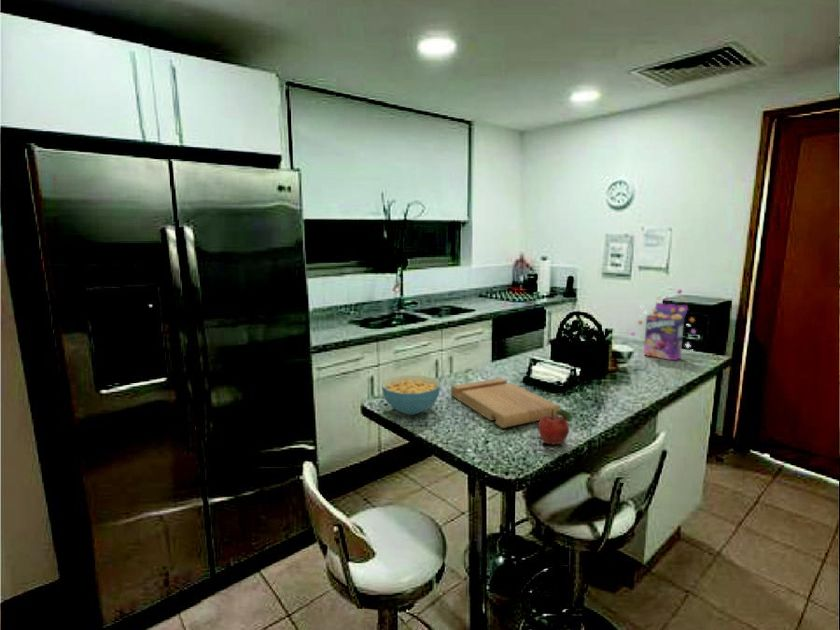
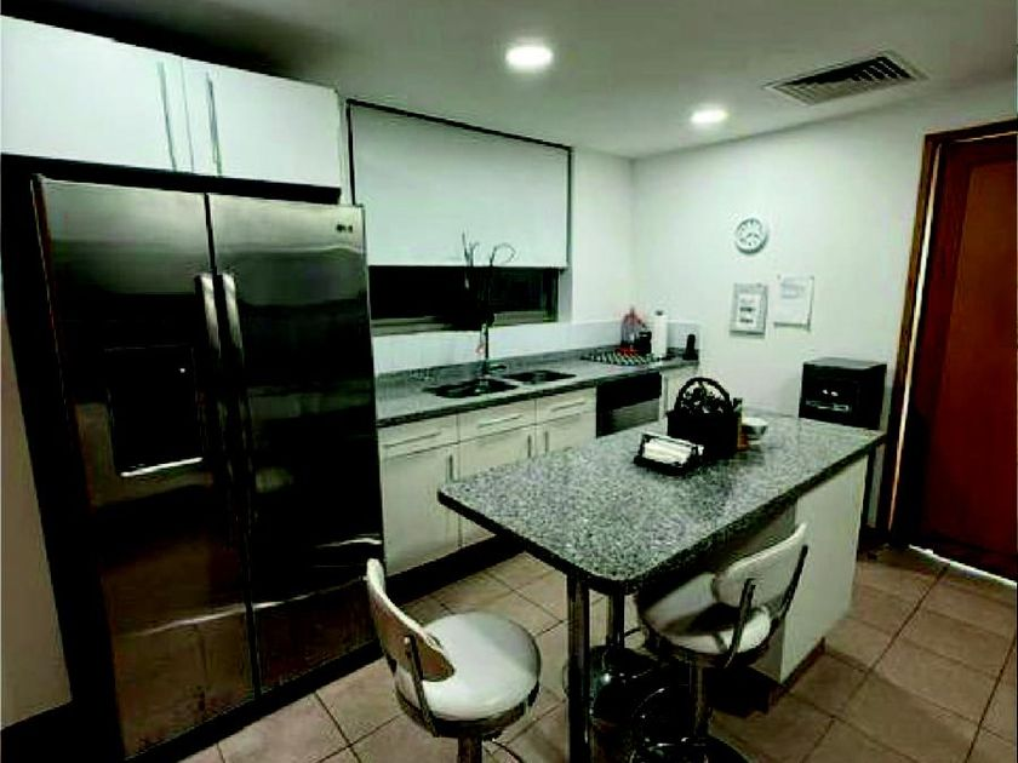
- cereal box [629,289,697,362]
- fruit [537,409,573,445]
- cereal bowl [381,374,441,416]
- cutting board [450,377,561,429]
